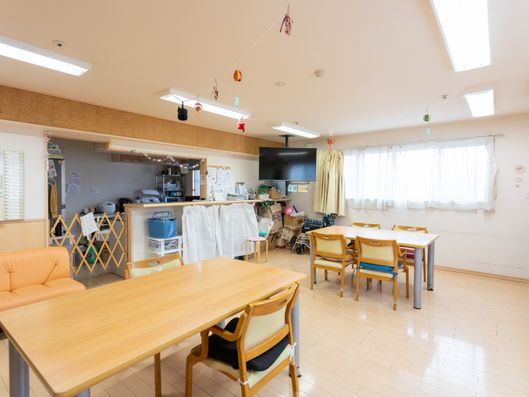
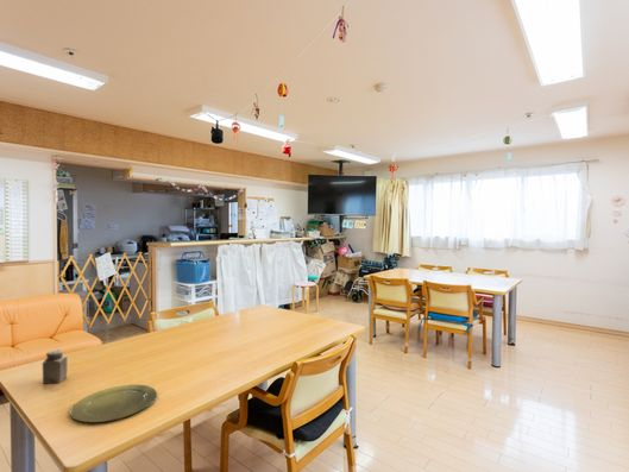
+ plate [69,384,158,423]
+ salt shaker [42,348,68,385]
